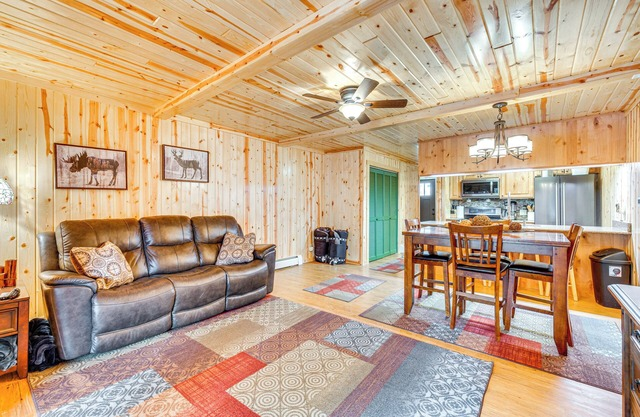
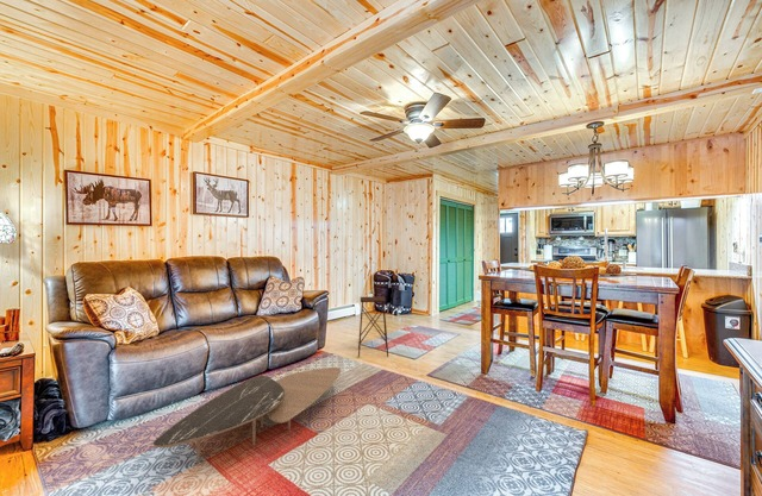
+ side table [357,296,389,358]
+ coffee table [152,366,342,464]
